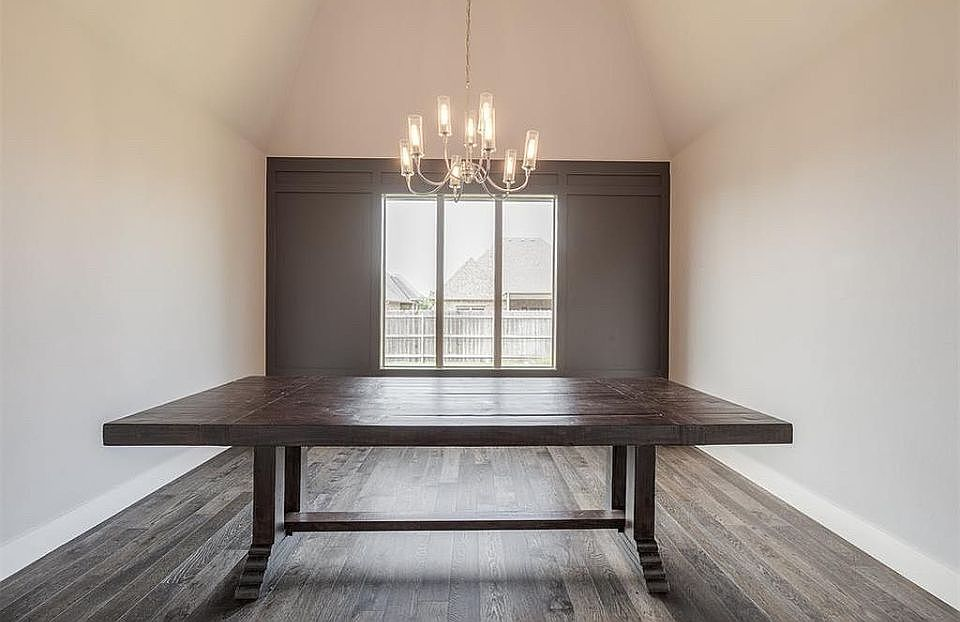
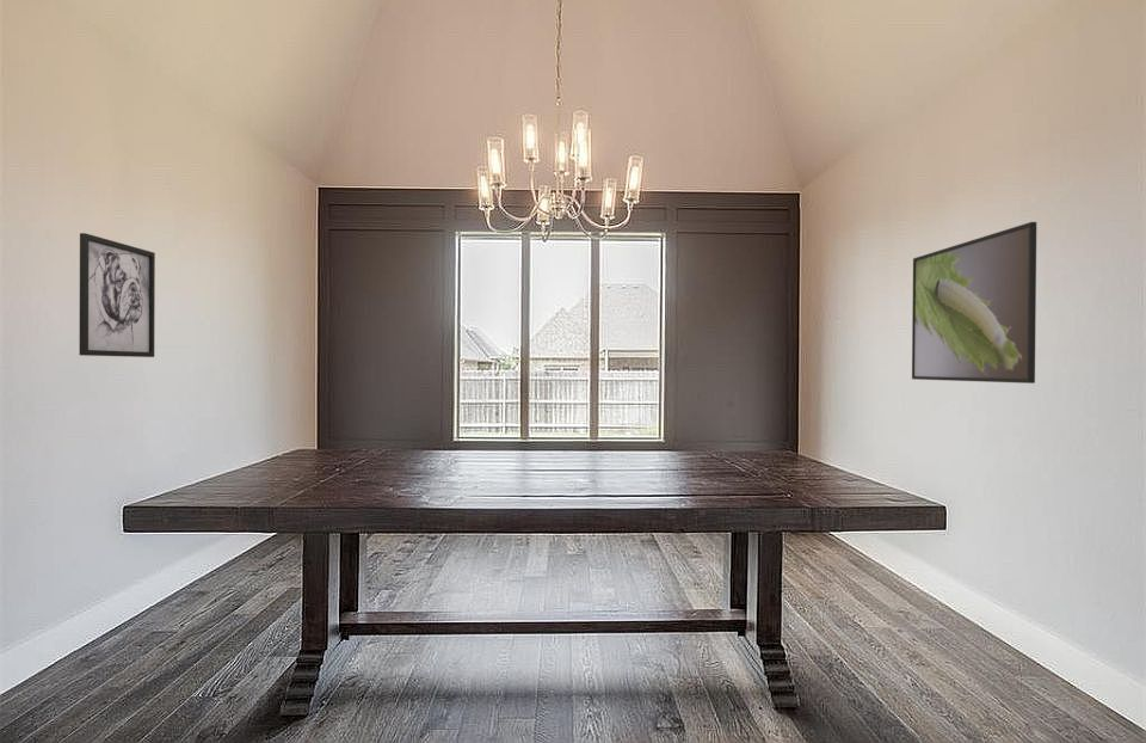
+ wall art [78,232,156,358]
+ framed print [911,221,1037,385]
